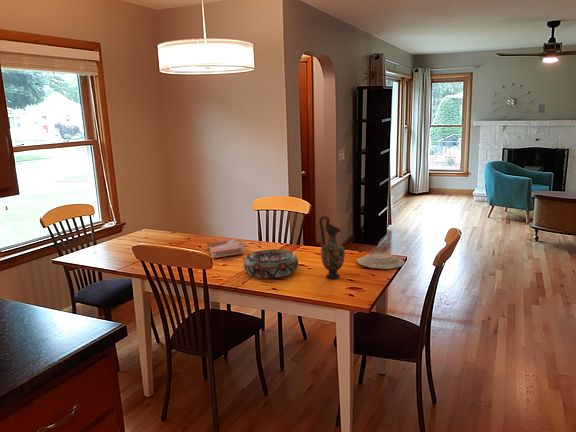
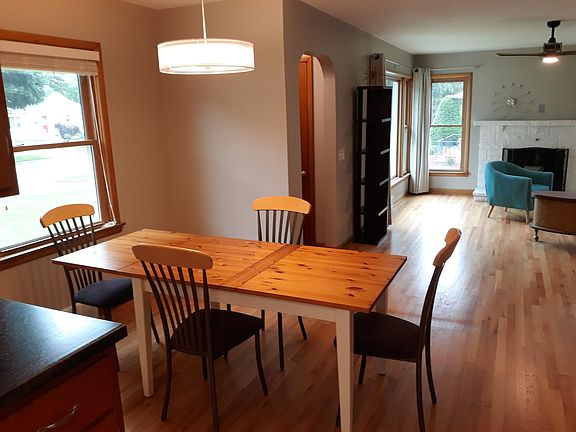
- plate [356,251,405,270]
- vase [318,215,346,280]
- decorative bowl [243,248,299,279]
- phonebook [206,238,247,259]
